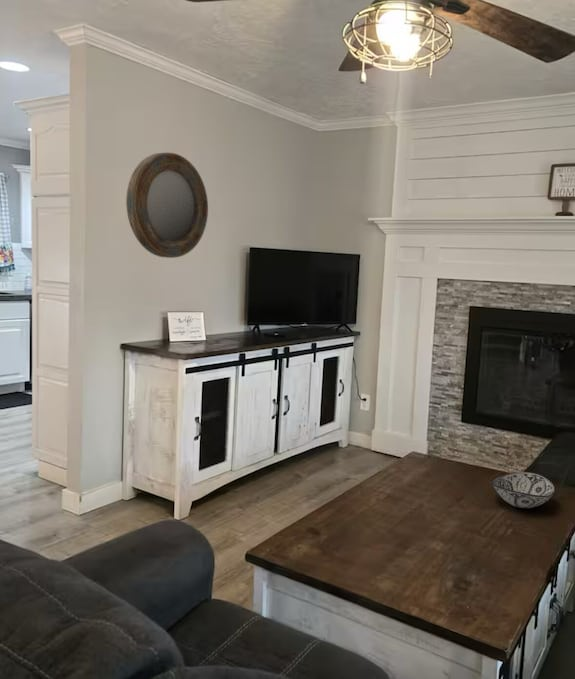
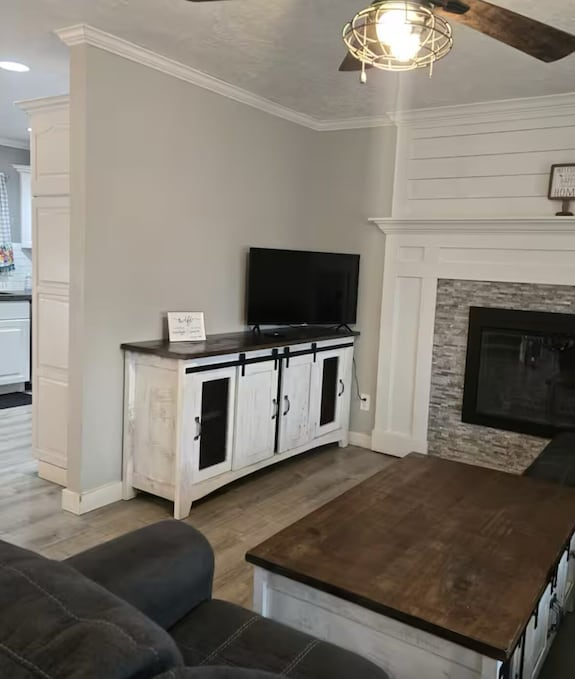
- decorative bowl [491,471,556,509]
- home mirror [125,152,209,259]
